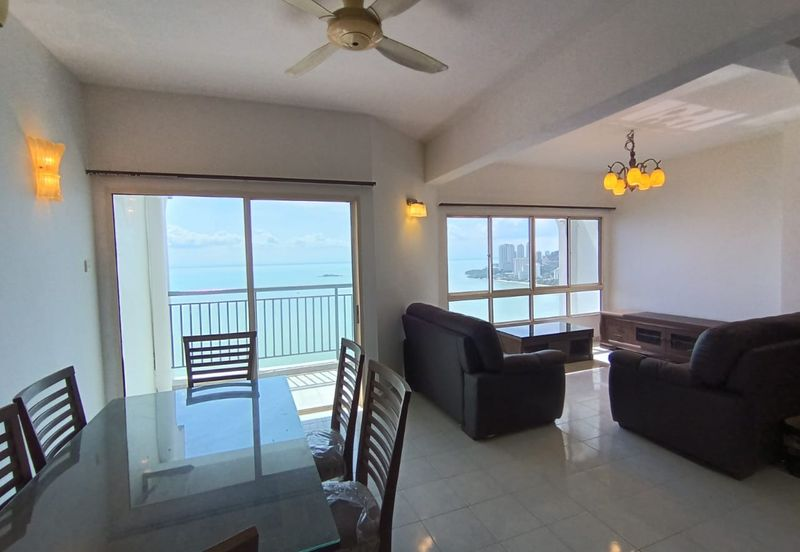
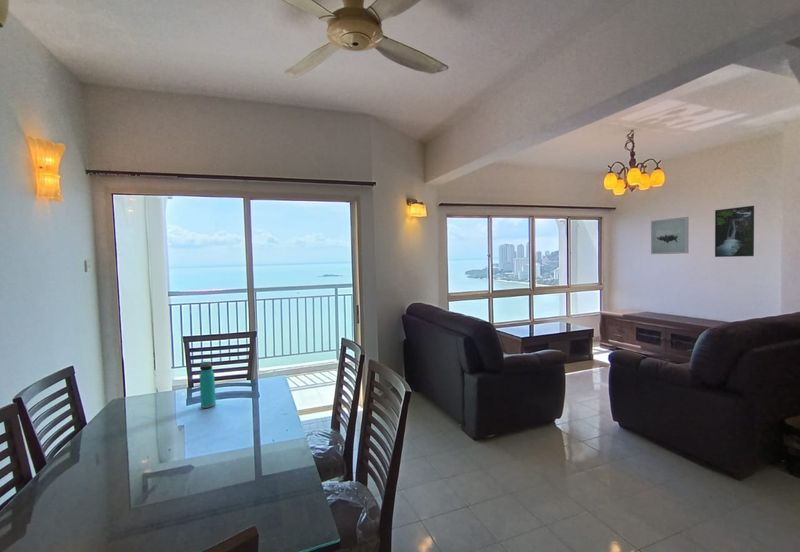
+ wall art [650,216,690,255]
+ water bottle [199,360,217,409]
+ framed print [714,205,755,258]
